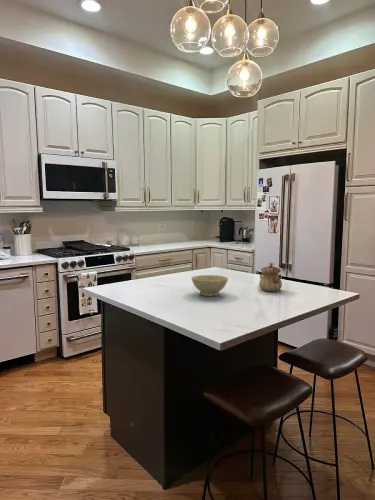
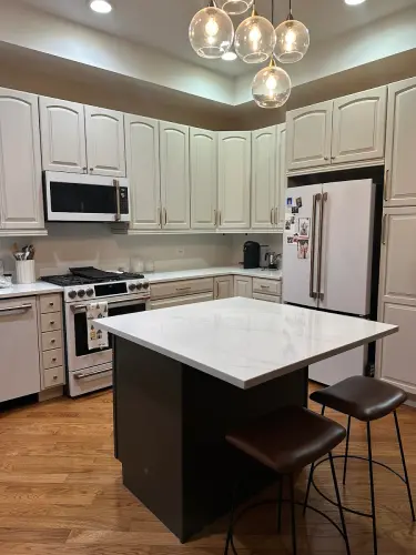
- teapot [258,262,283,293]
- bowl [190,274,229,297]
